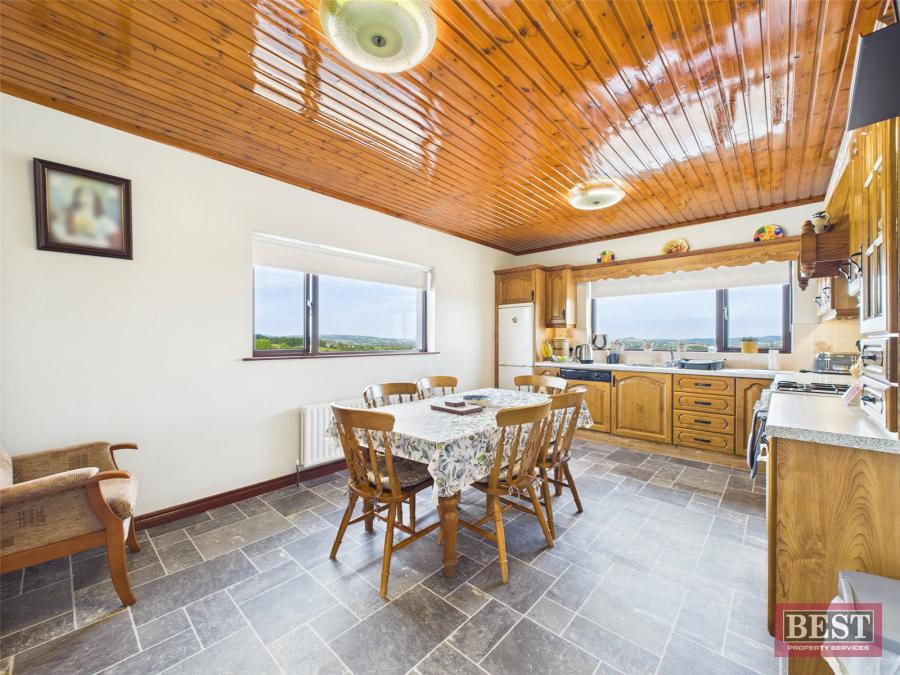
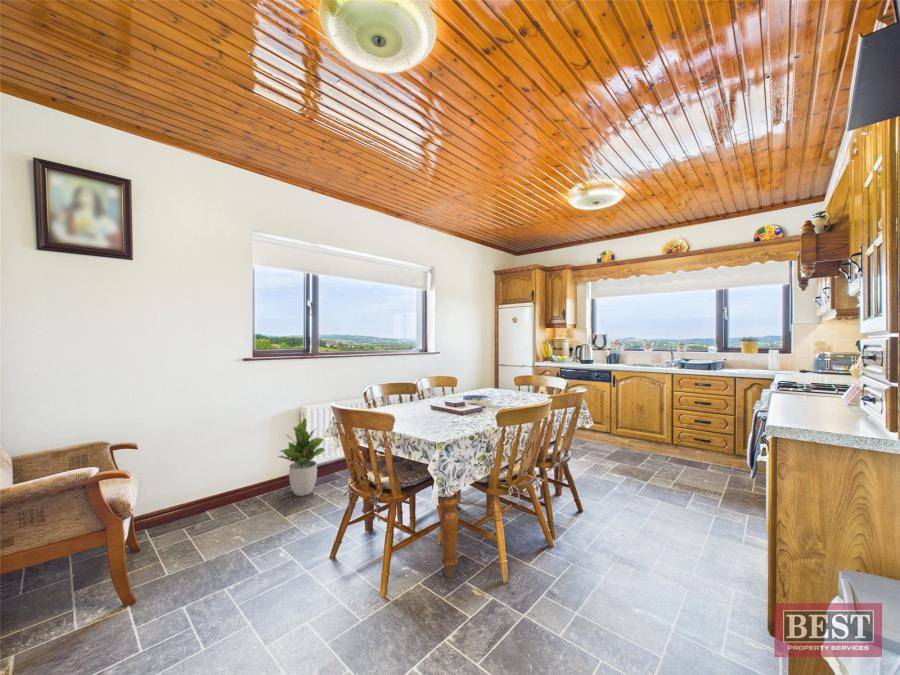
+ potted plant [277,417,326,497]
